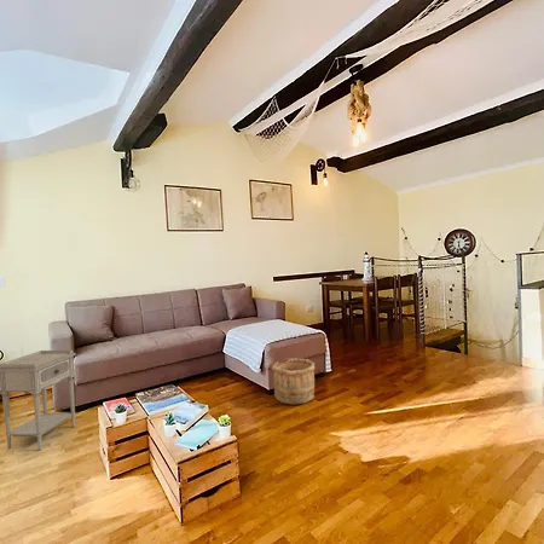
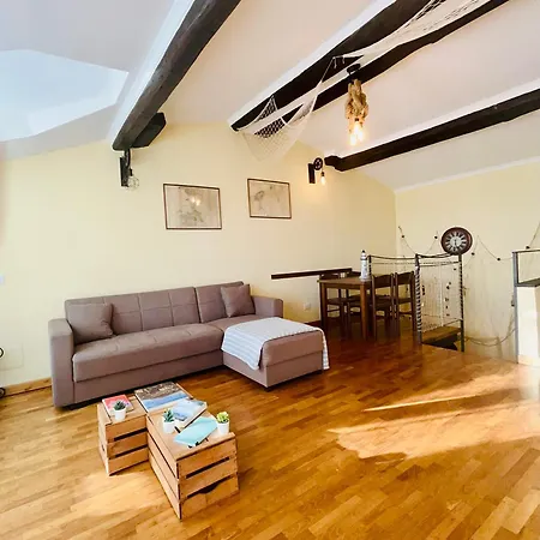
- nightstand [0,349,77,451]
- wooden bucket [271,357,316,406]
